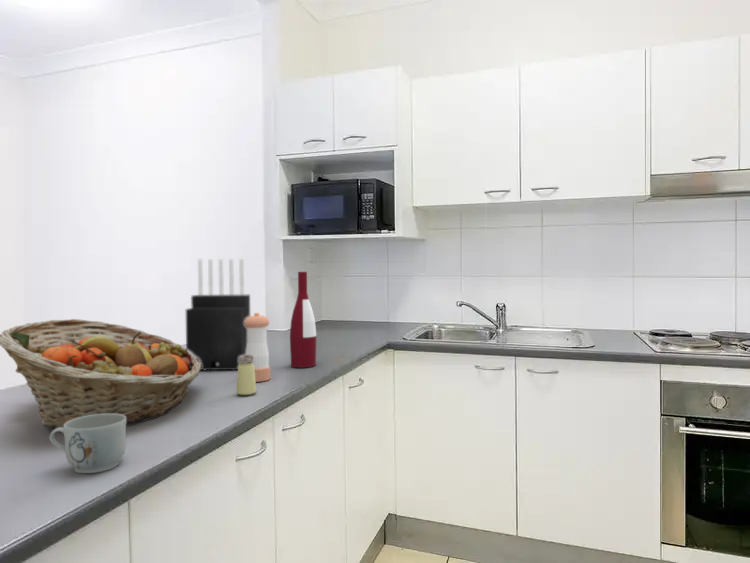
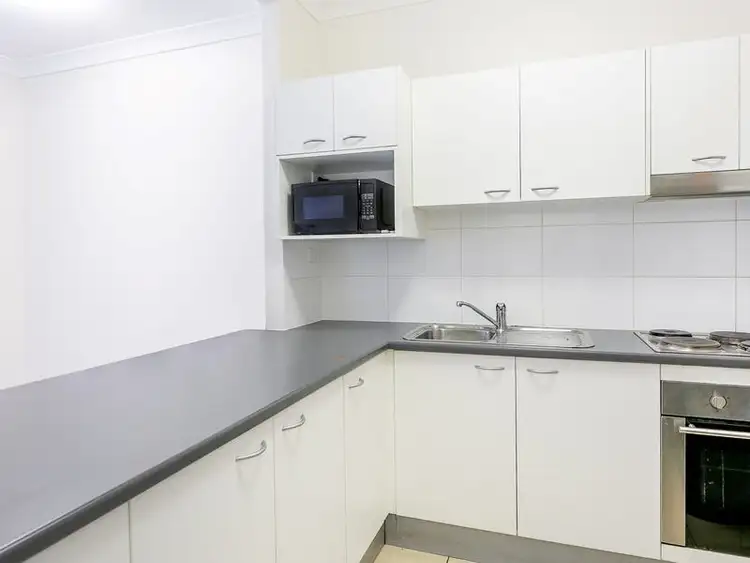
- mug [49,414,127,474]
- pepper shaker [244,312,271,383]
- knife block [185,258,251,373]
- alcohol [289,271,317,368]
- saltshaker [235,355,257,396]
- fruit basket [0,318,202,429]
